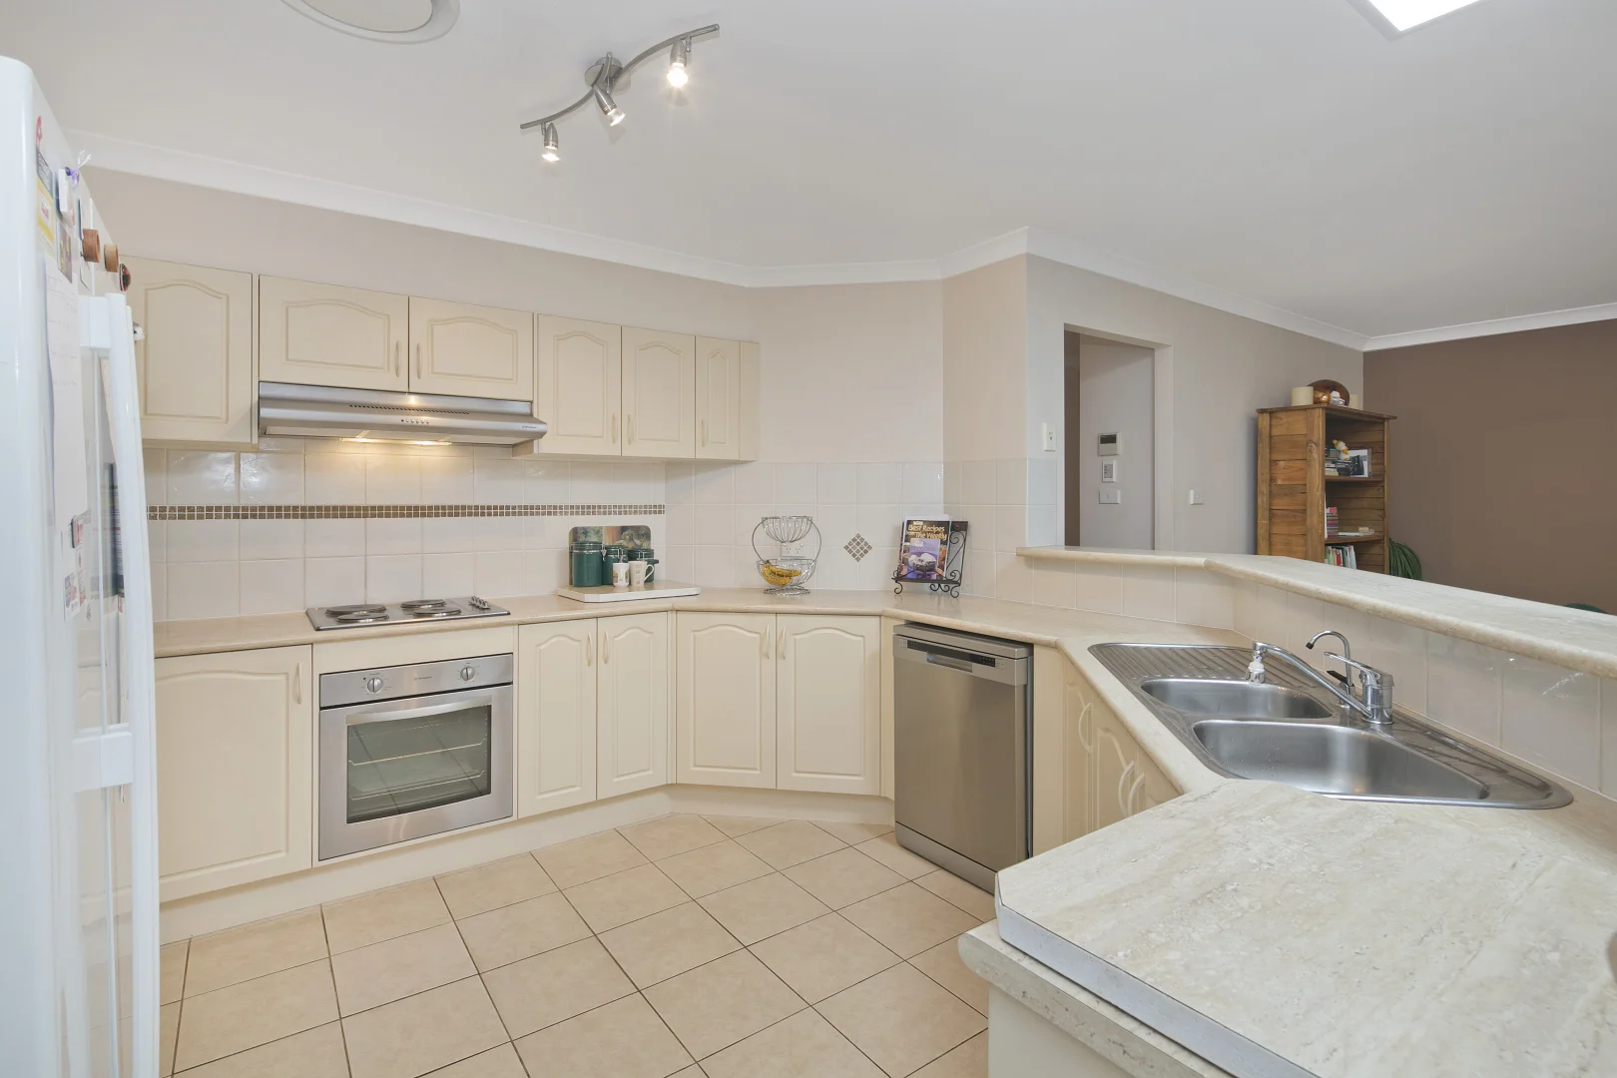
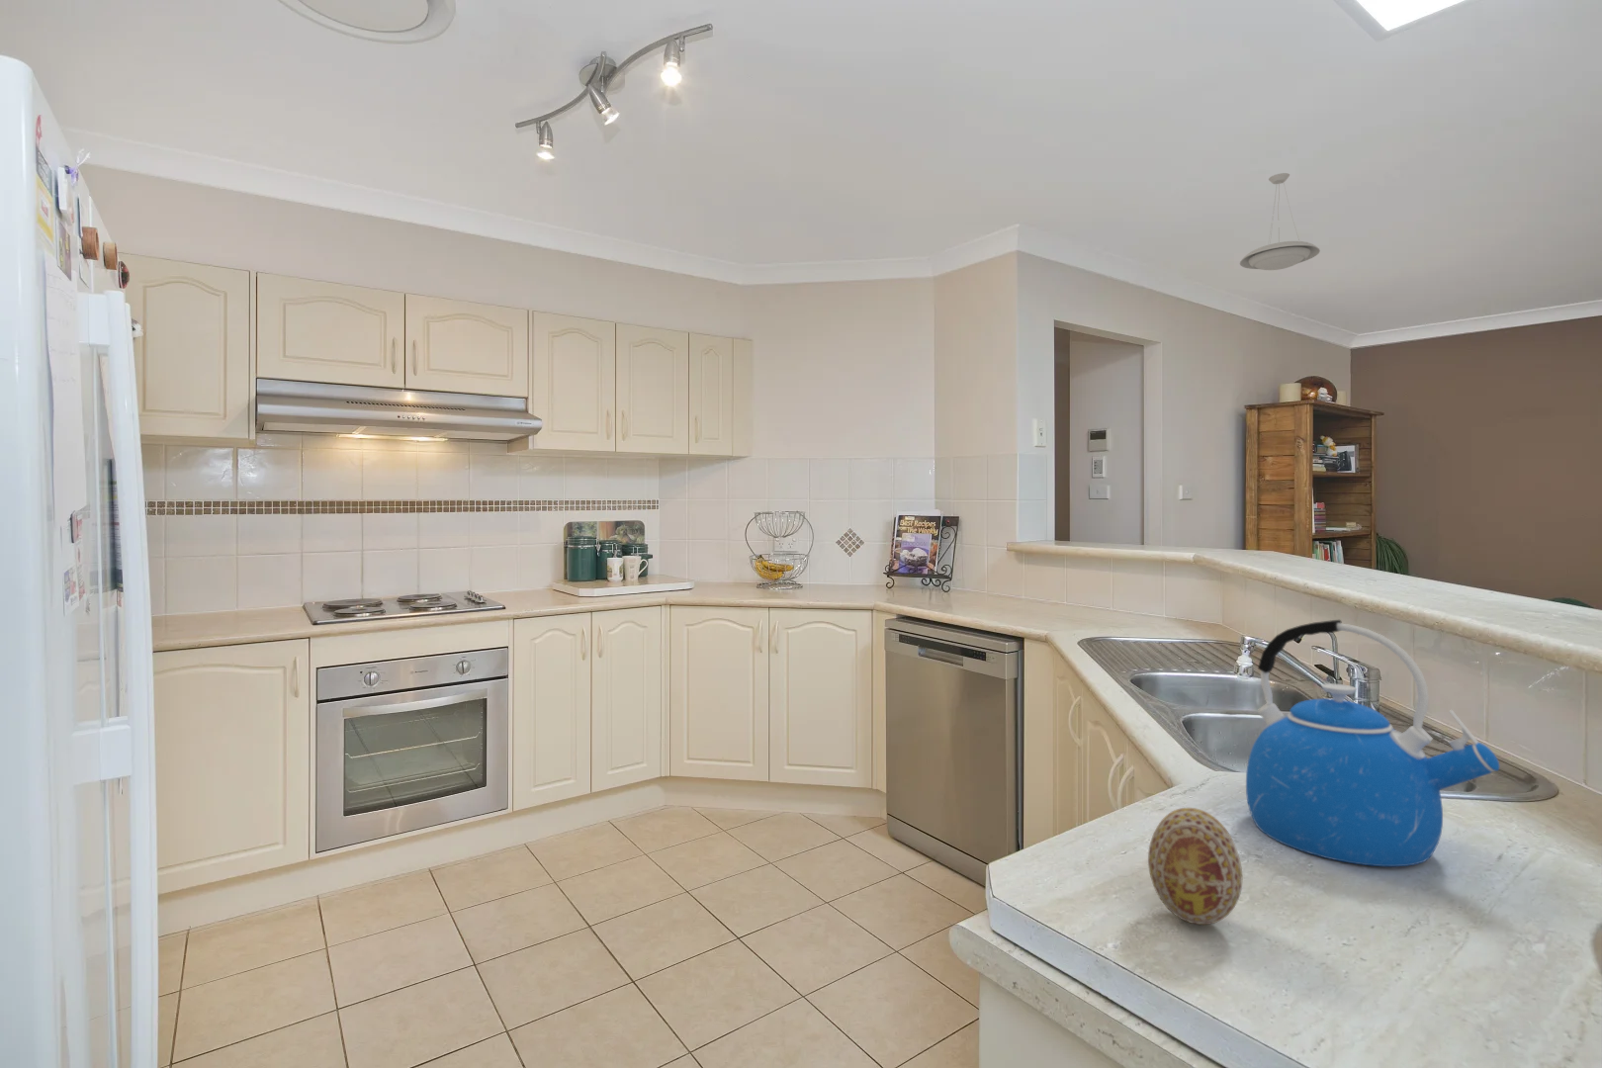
+ pendant light [1240,172,1321,271]
+ kettle [1246,619,1501,868]
+ decorative egg [1147,807,1243,926]
